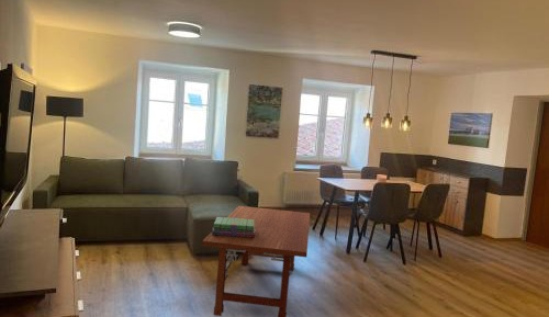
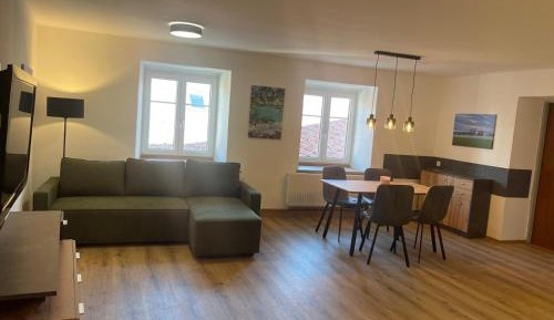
- coffee table [201,205,311,317]
- stack of books [211,216,255,238]
